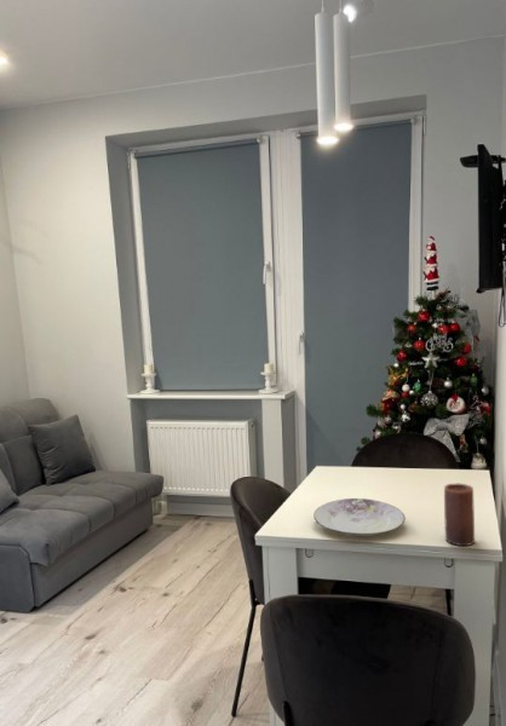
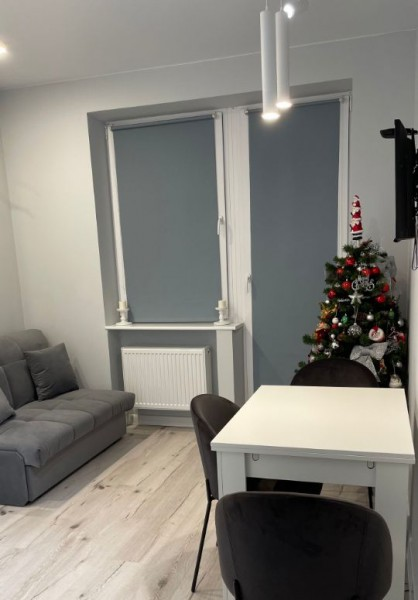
- candle [443,483,476,547]
- plate [312,497,407,537]
